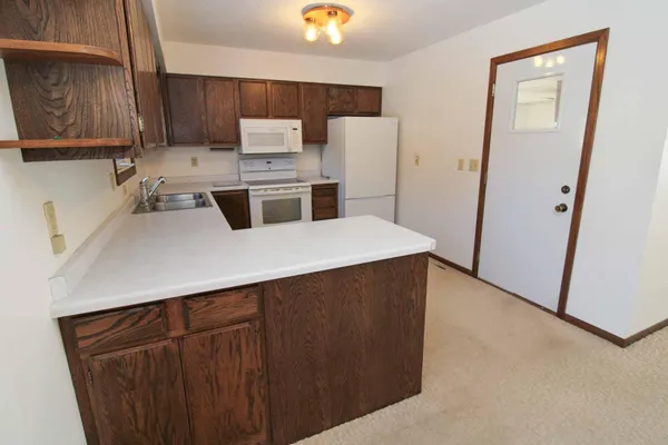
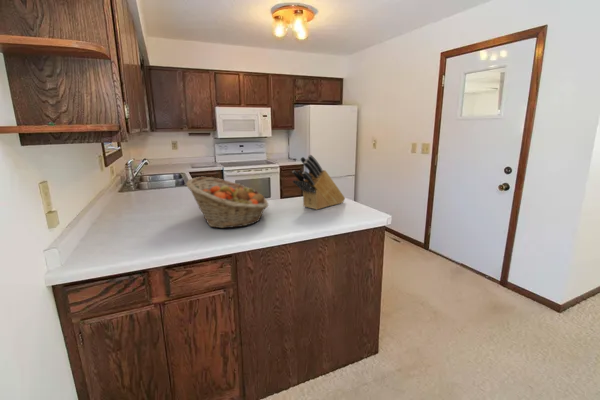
+ knife block [291,154,346,211]
+ fruit basket [185,176,269,229]
